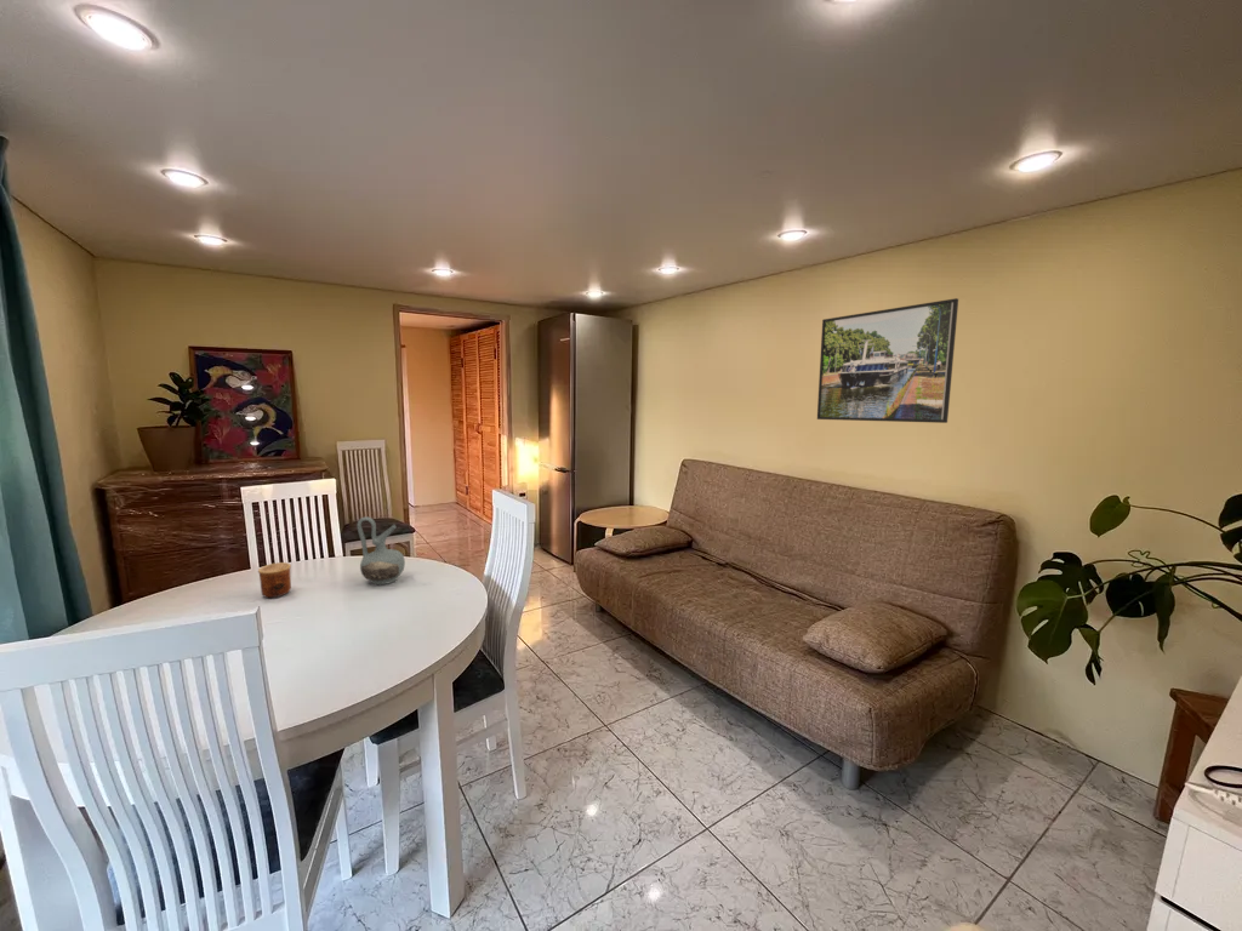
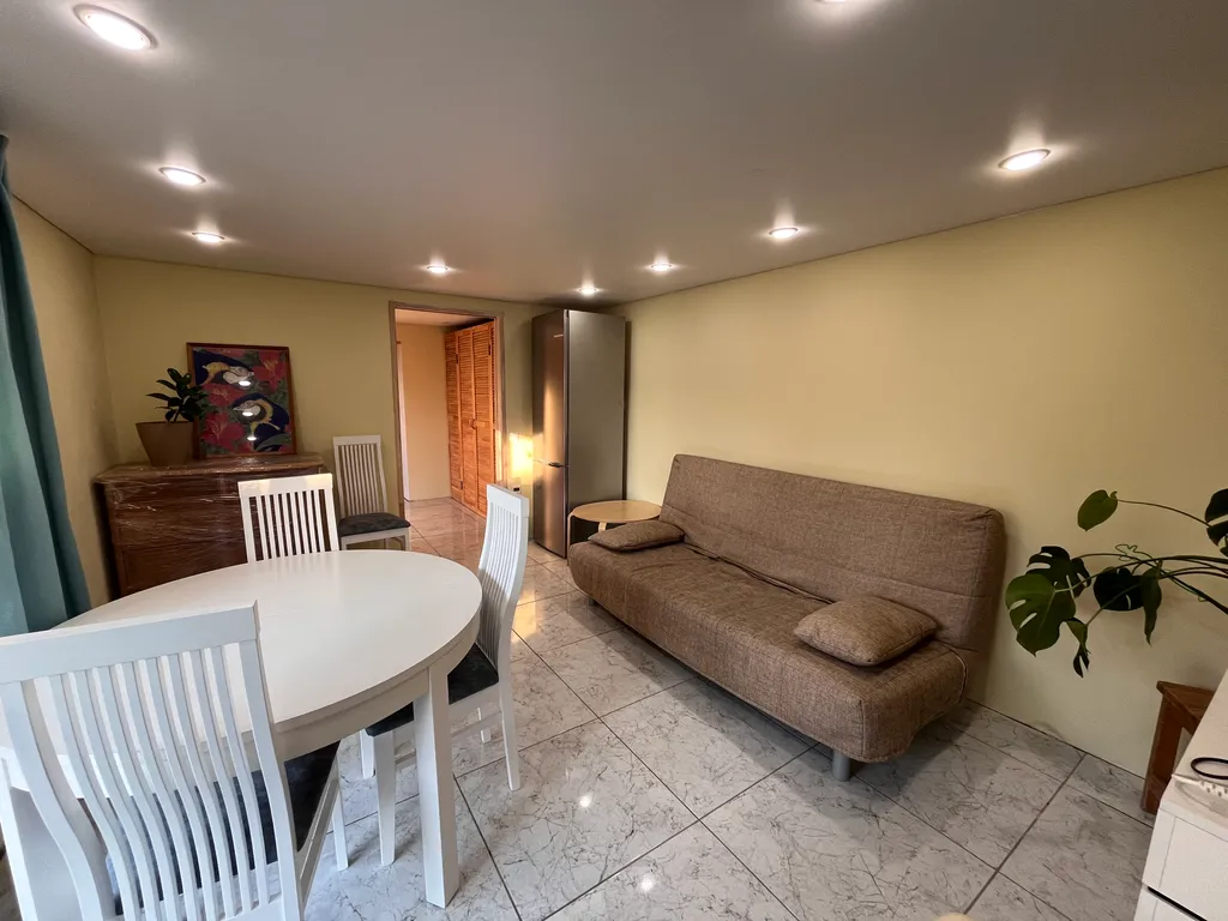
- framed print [816,297,959,424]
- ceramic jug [357,516,406,586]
- cup [257,561,292,599]
